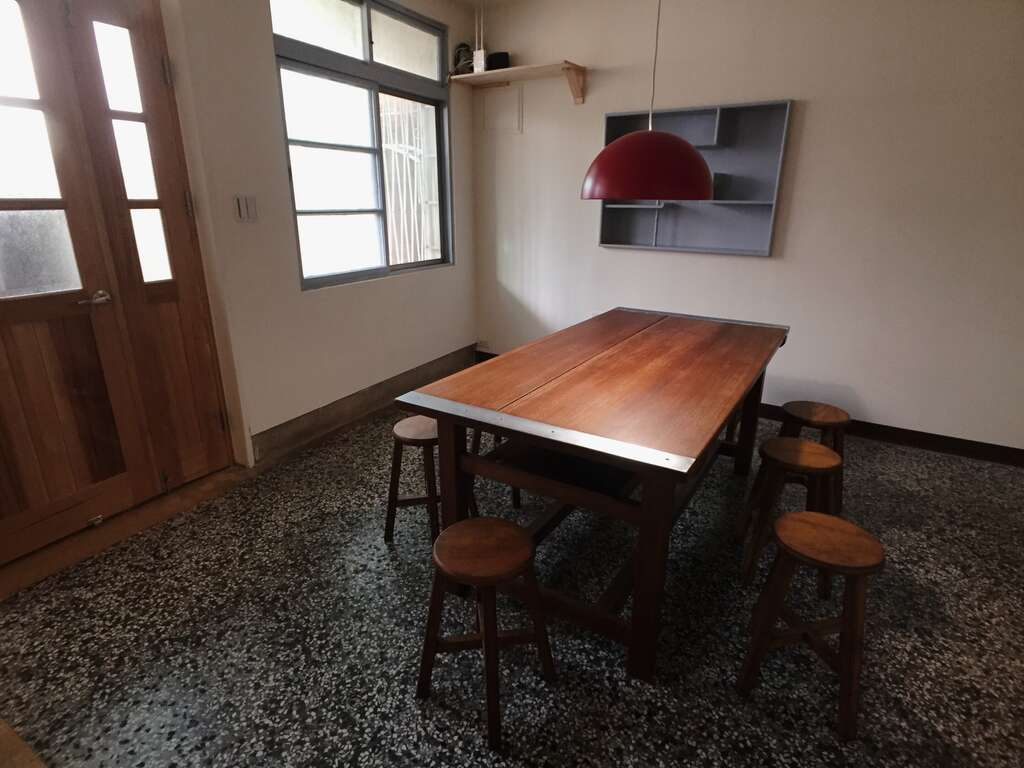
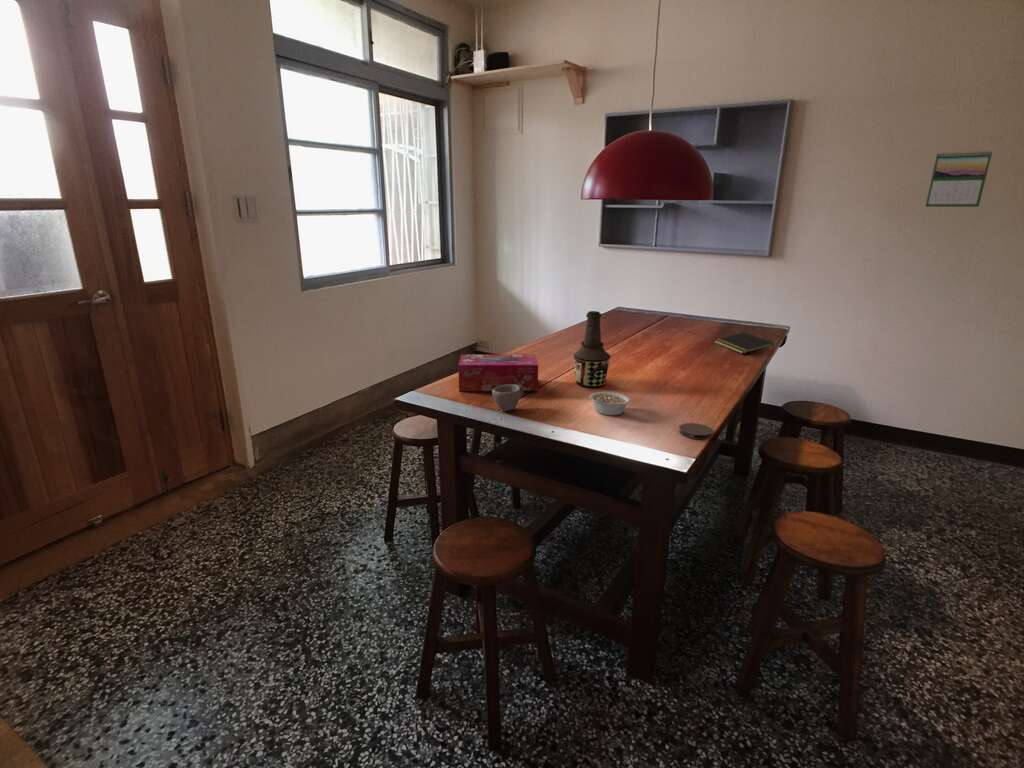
+ legume [589,391,631,416]
+ coaster [678,422,714,440]
+ cup [491,385,525,412]
+ tissue box [458,353,539,392]
+ calendar [924,150,993,208]
+ notepad [714,331,775,355]
+ bottle [572,310,612,388]
